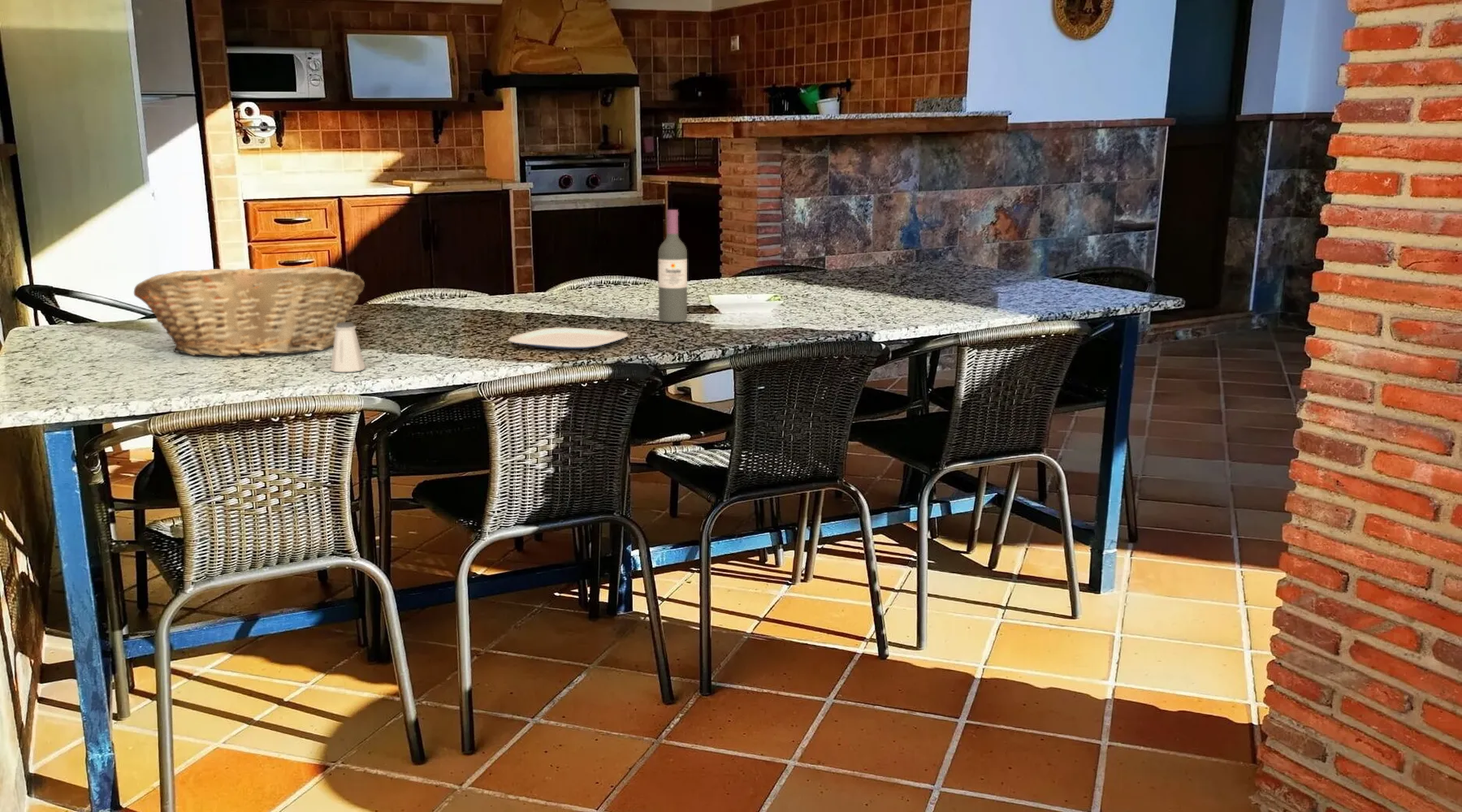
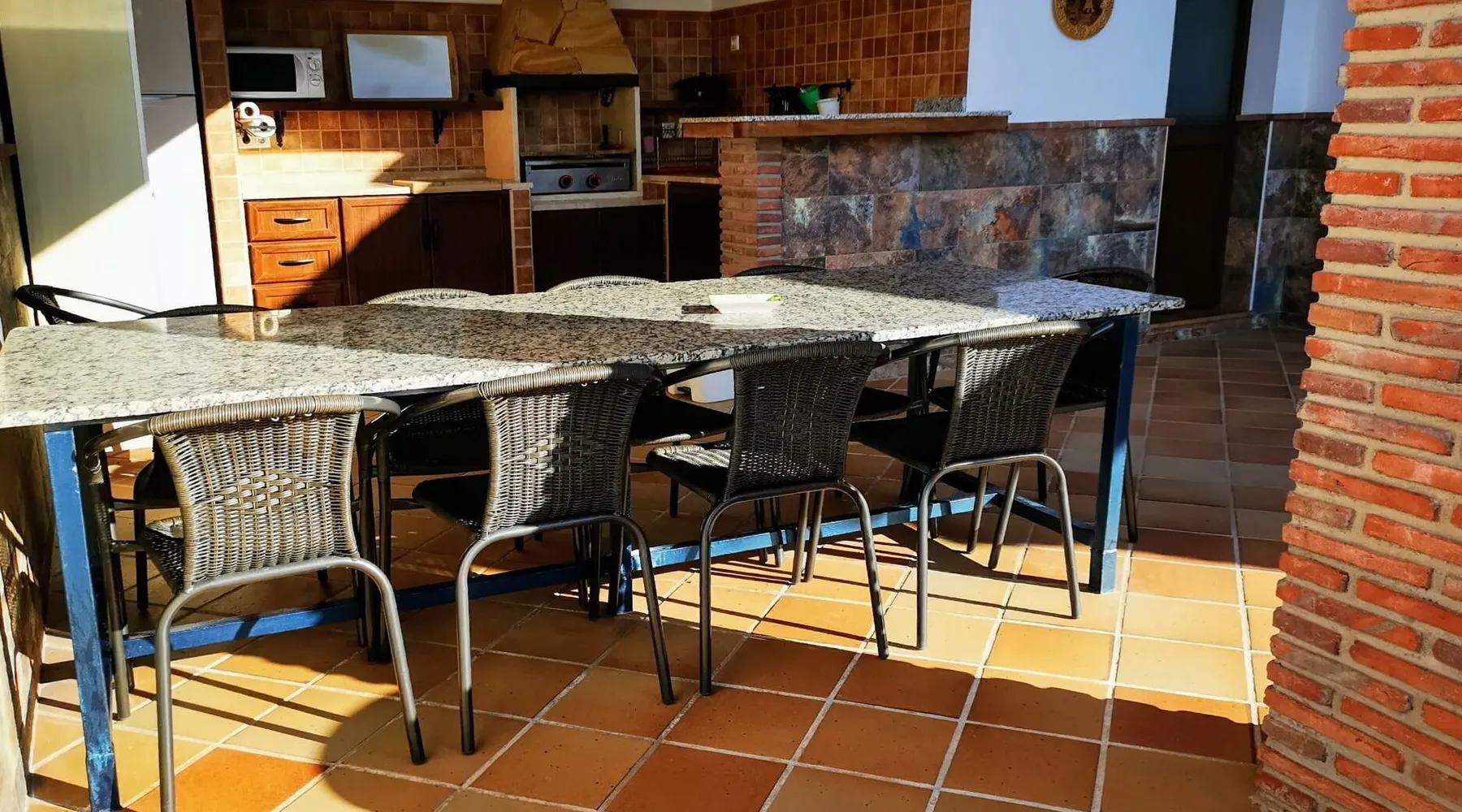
- plate [508,326,629,350]
- fruit basket [133,266,365,358]
- wine bottle [658,209,688,323]
- saltshaker [330,322,366,373]
